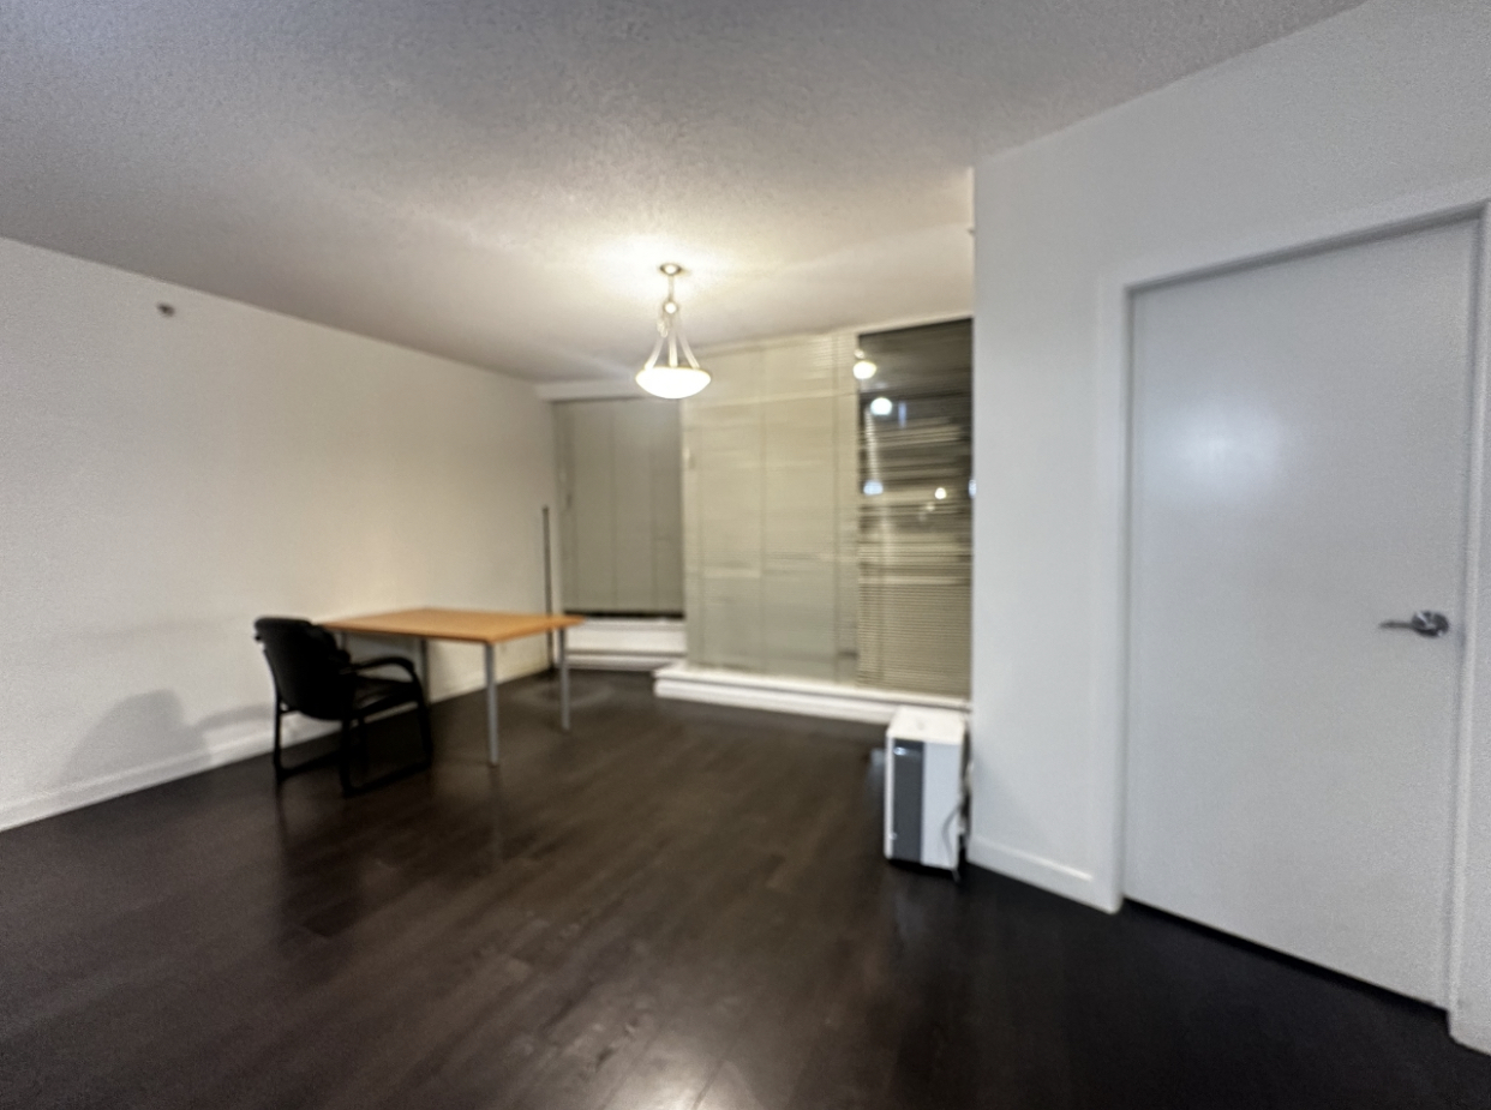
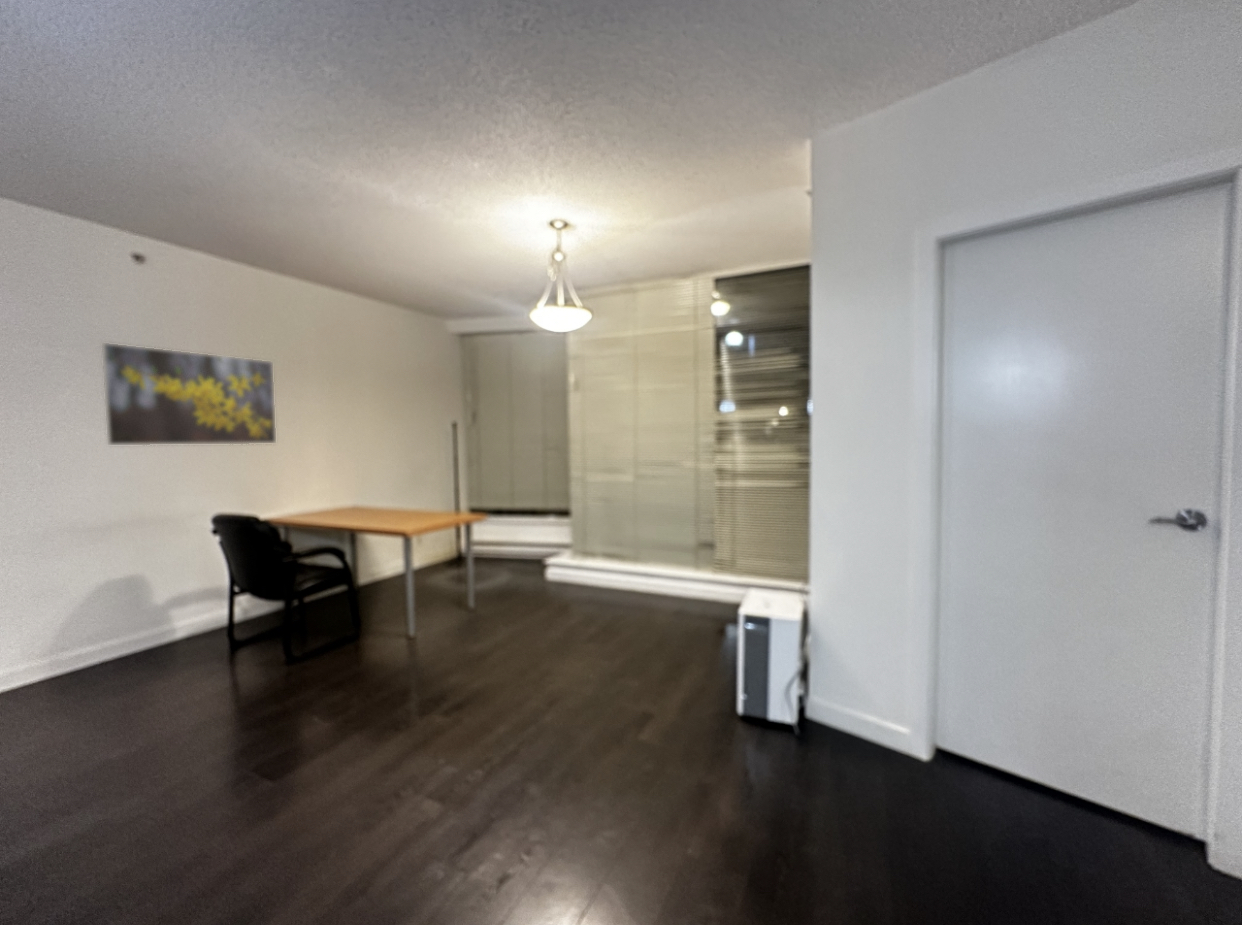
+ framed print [101,342,277,446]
